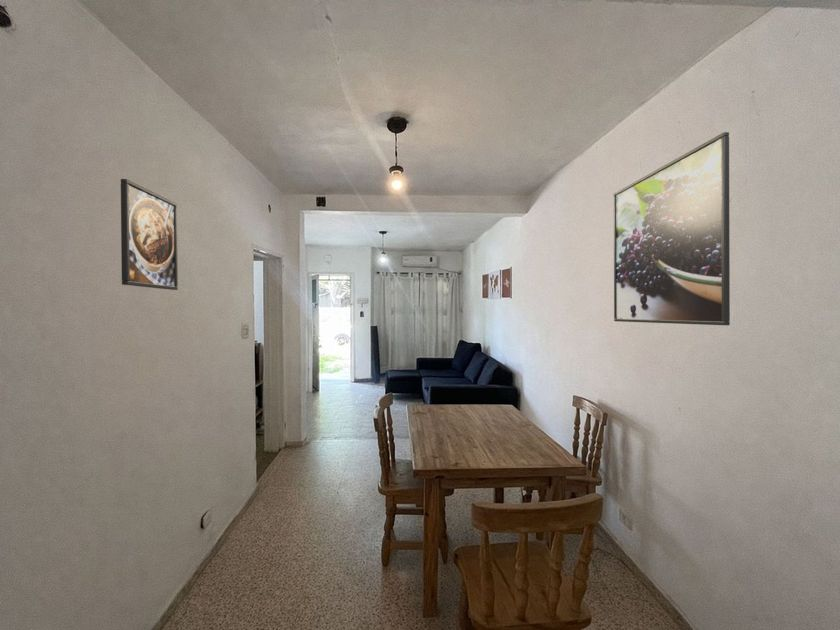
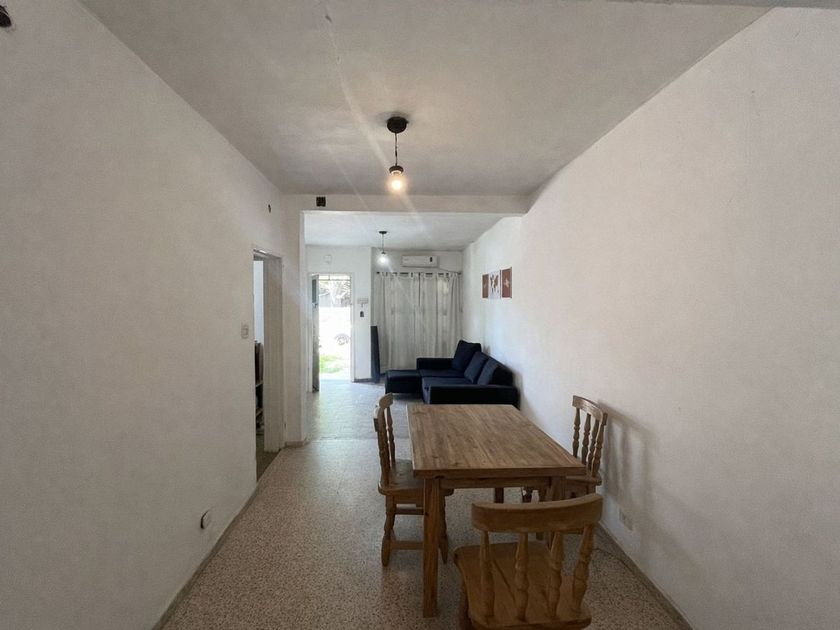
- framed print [613,131,731,326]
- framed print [120,178,179,291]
